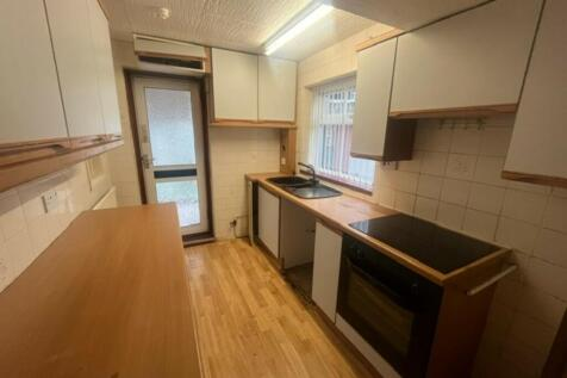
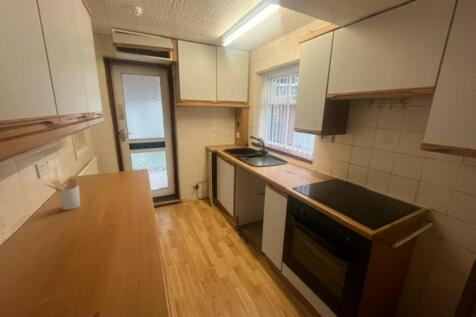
+ utensil holder [43,178,81,211]
